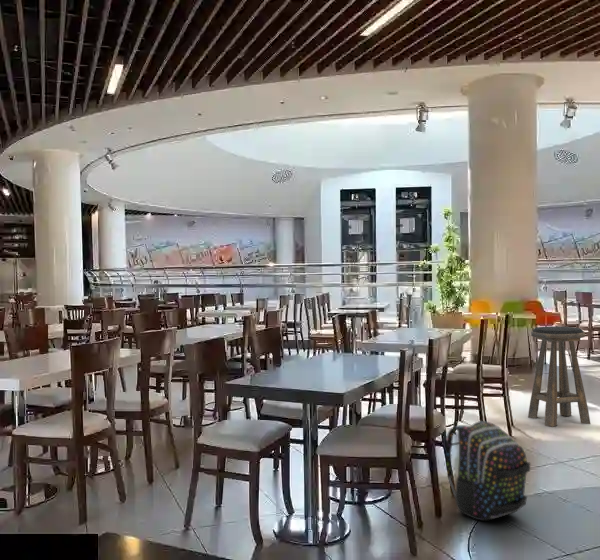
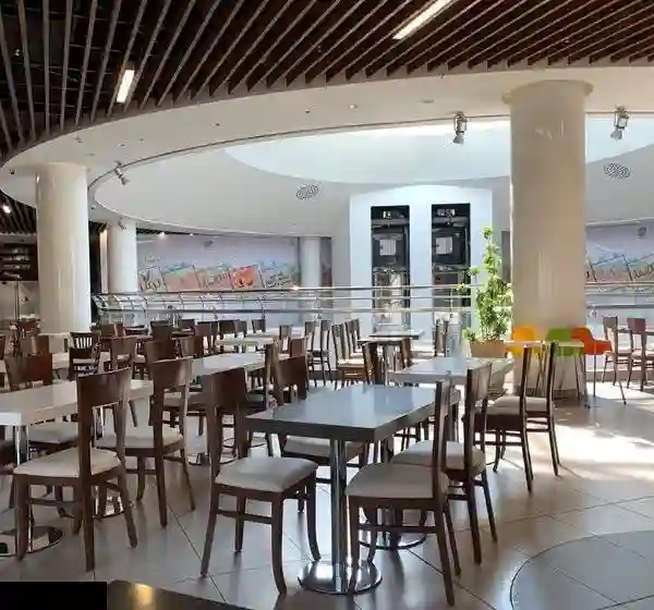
- backpack [444,420,531,522]
- stool [527,325,591,428]
